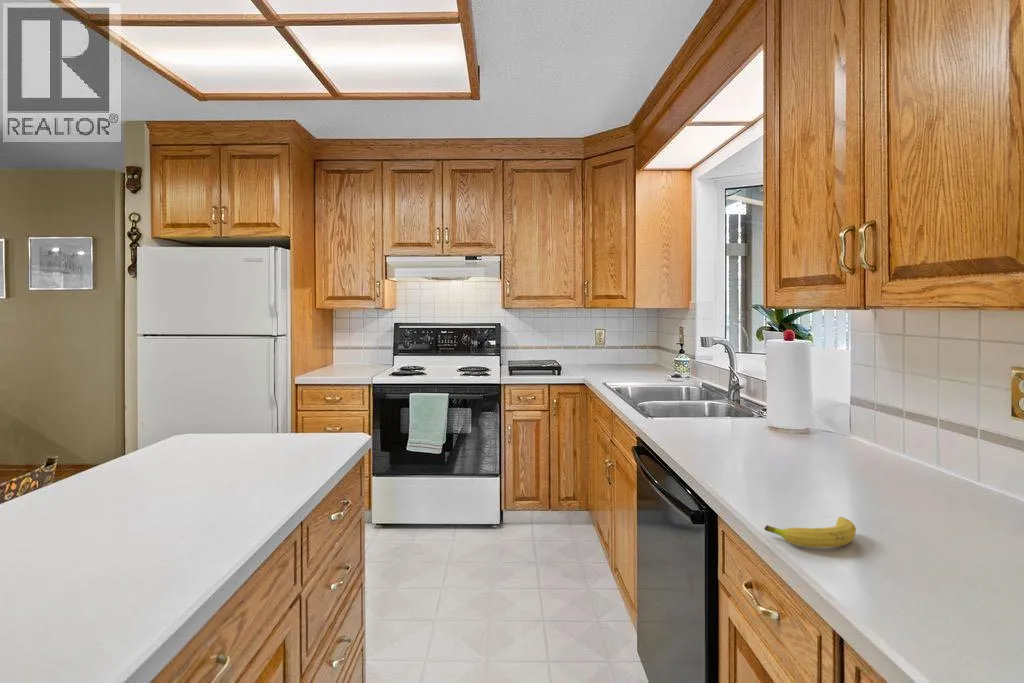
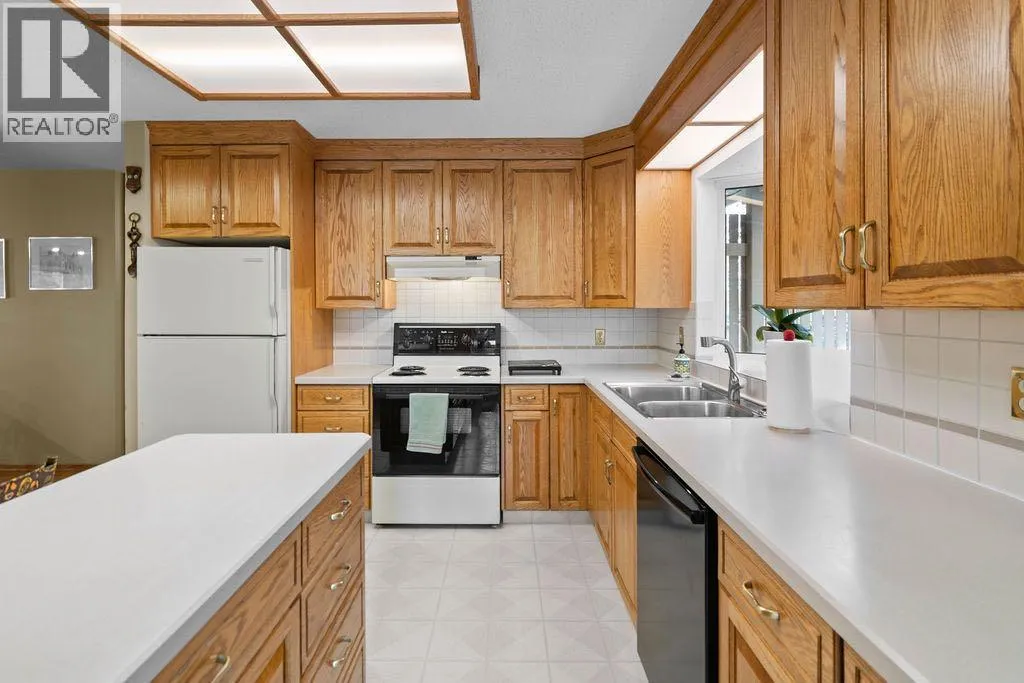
- fruit [764,516,857,549]
